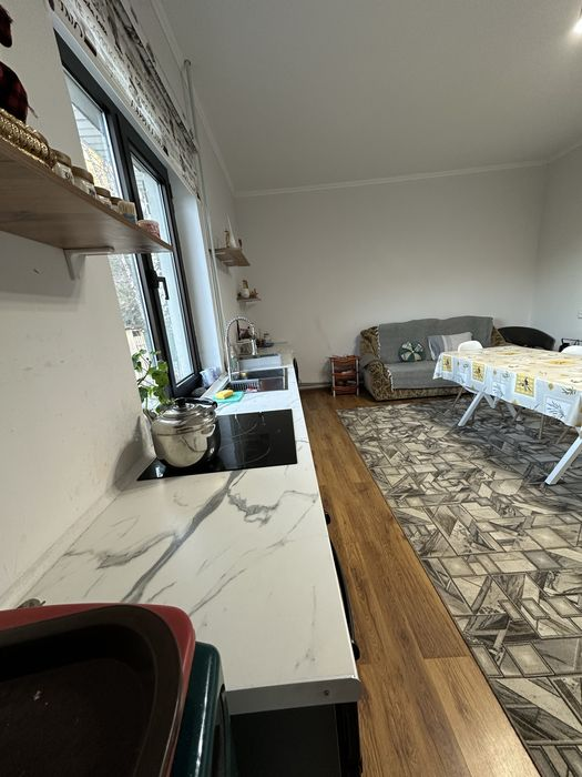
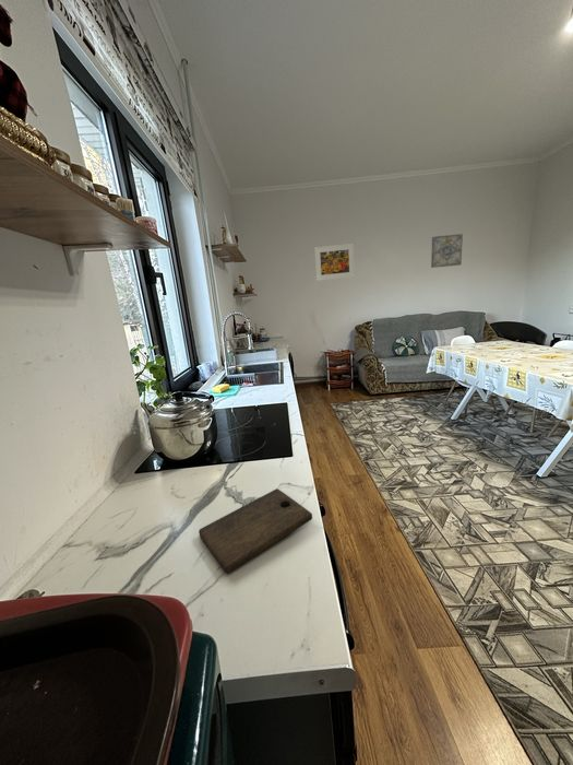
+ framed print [313,243,356,282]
+ wall art [430,233,464,269]
+ cutting board [198,487,313,574]
